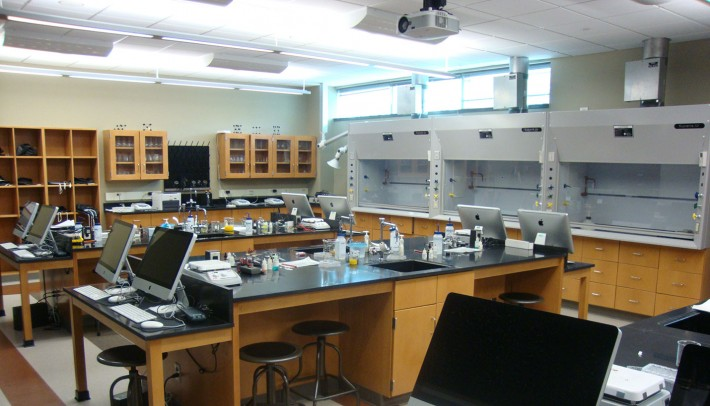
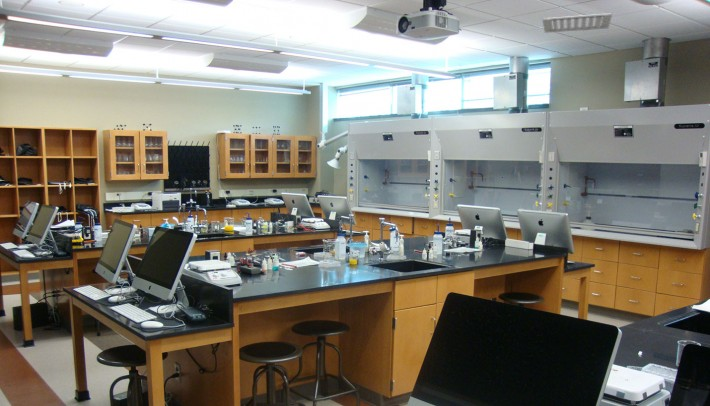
+ ceiling vent [541,12,613,34]
